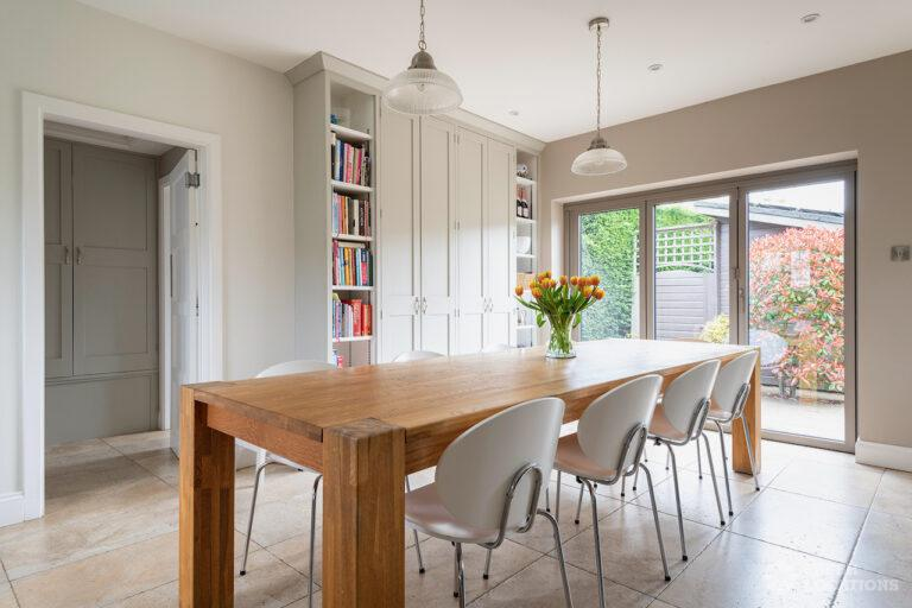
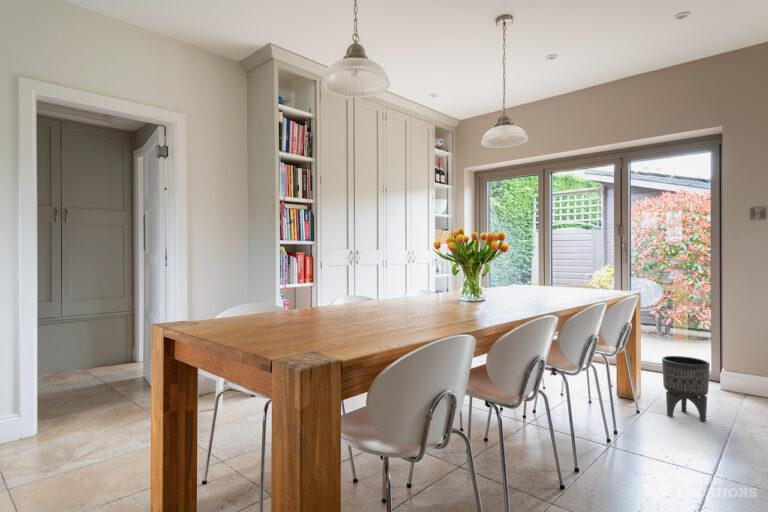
+ planter [661,355,711,423]
